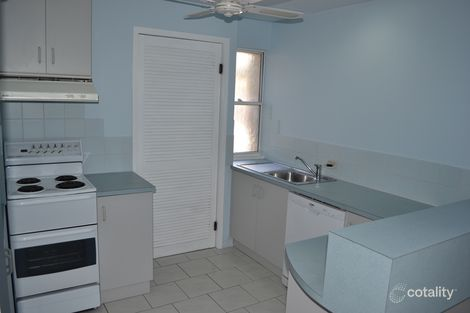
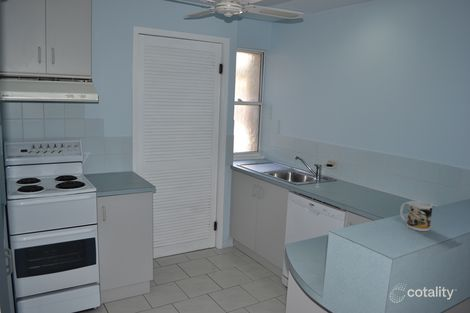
+ mug [399,200,434,232]
